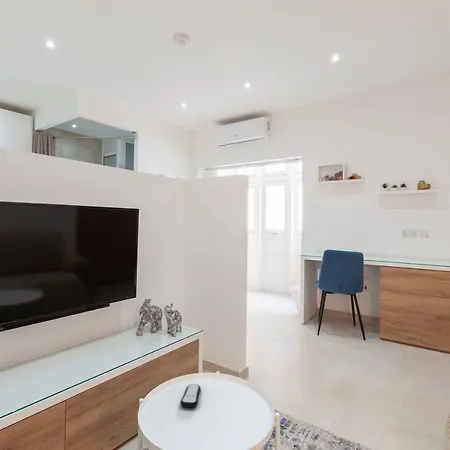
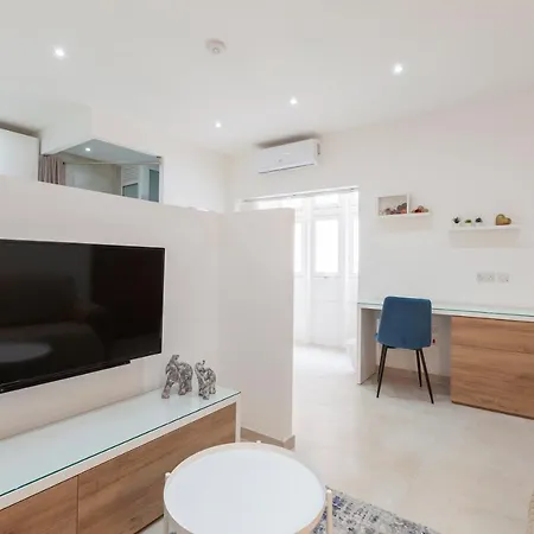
- remote control [180,383,202,408]
